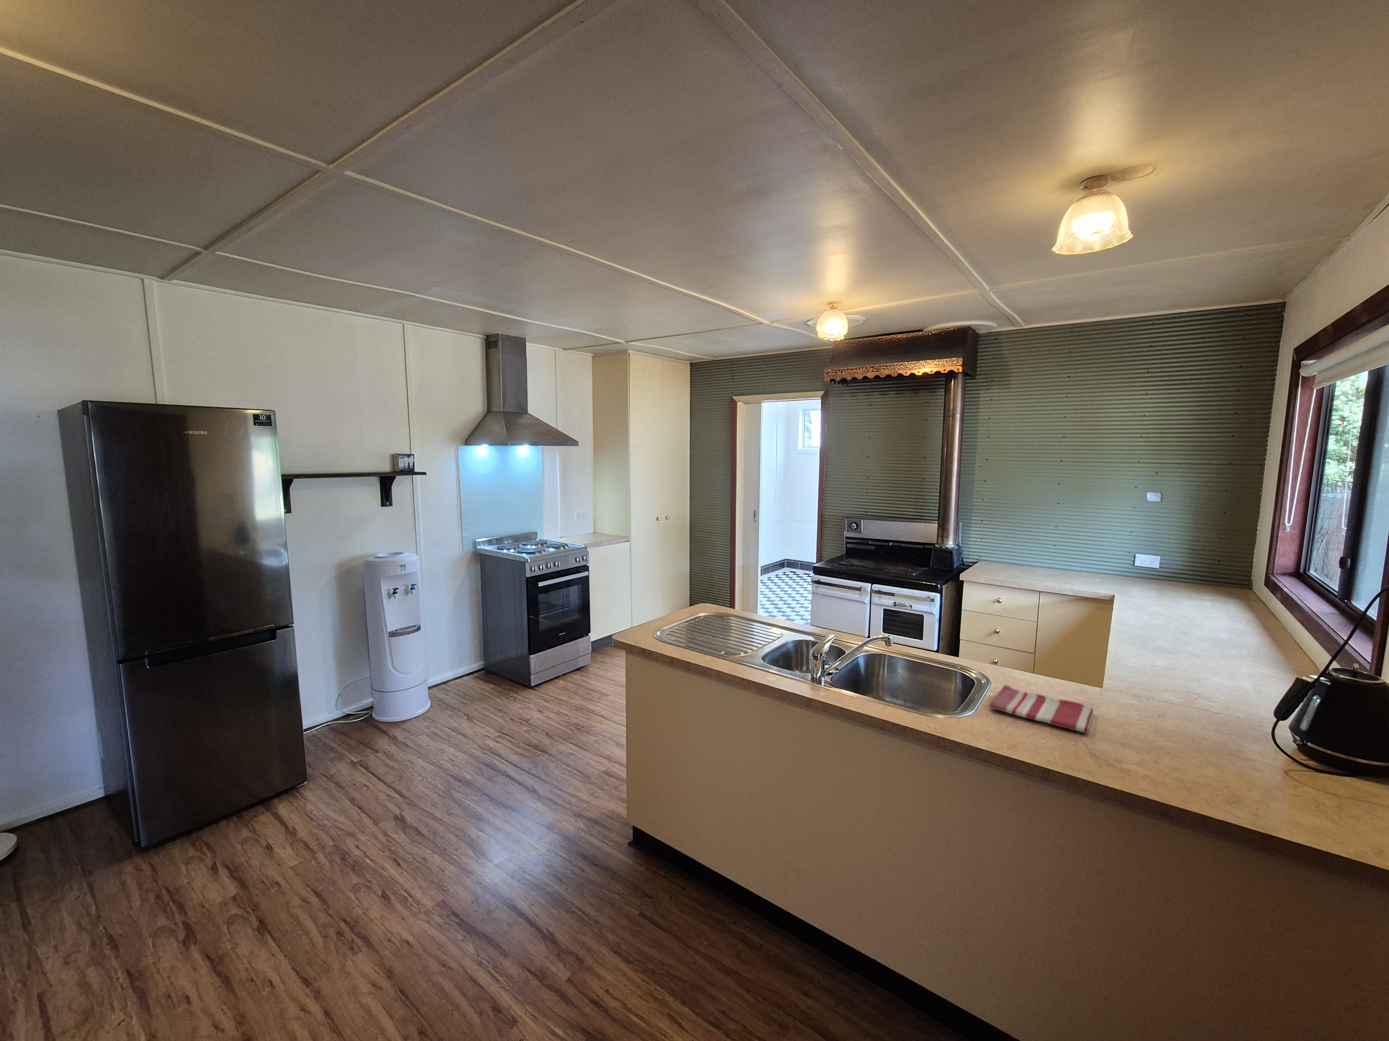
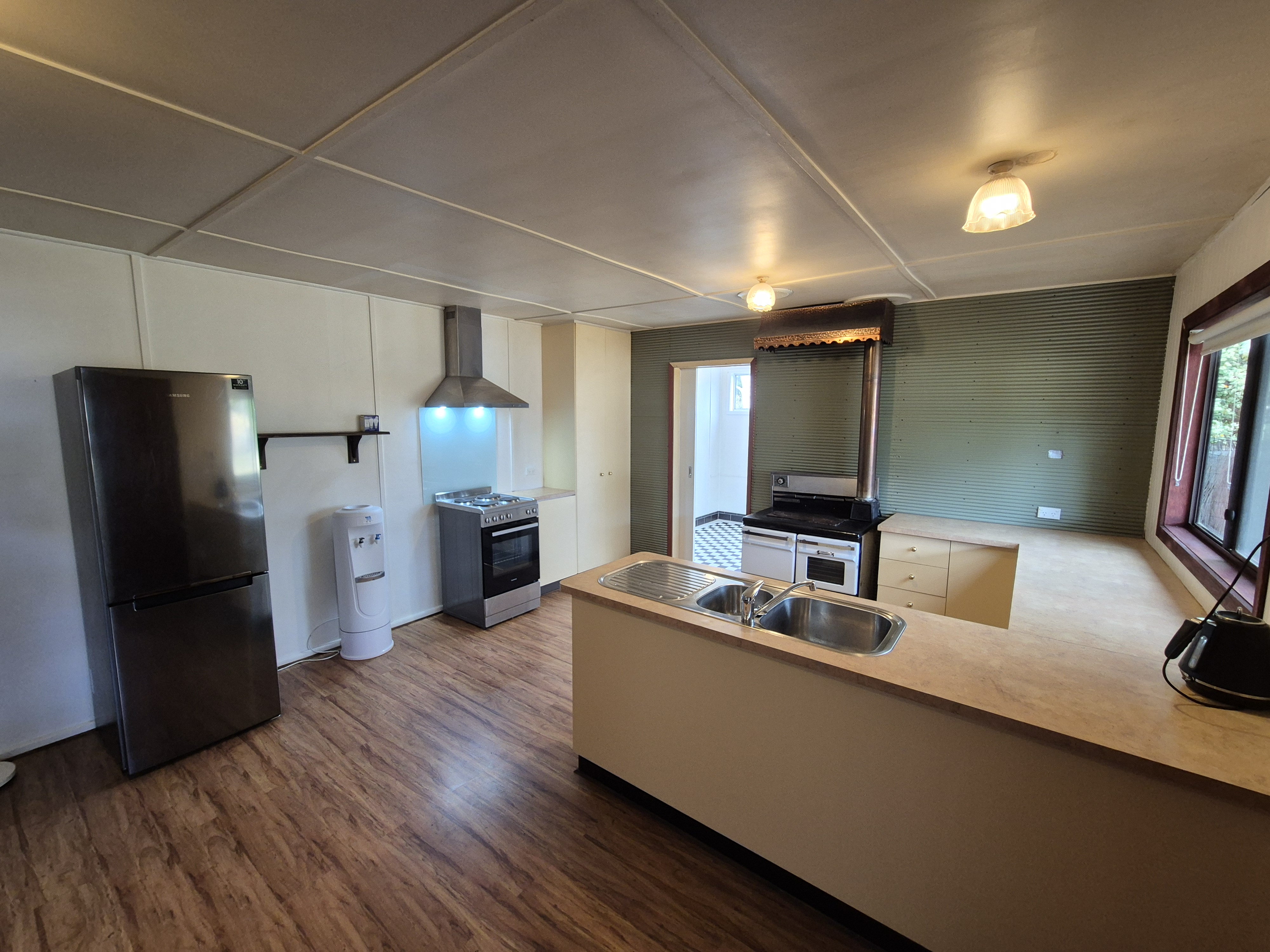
- dish towel [990,685,1094,734]
